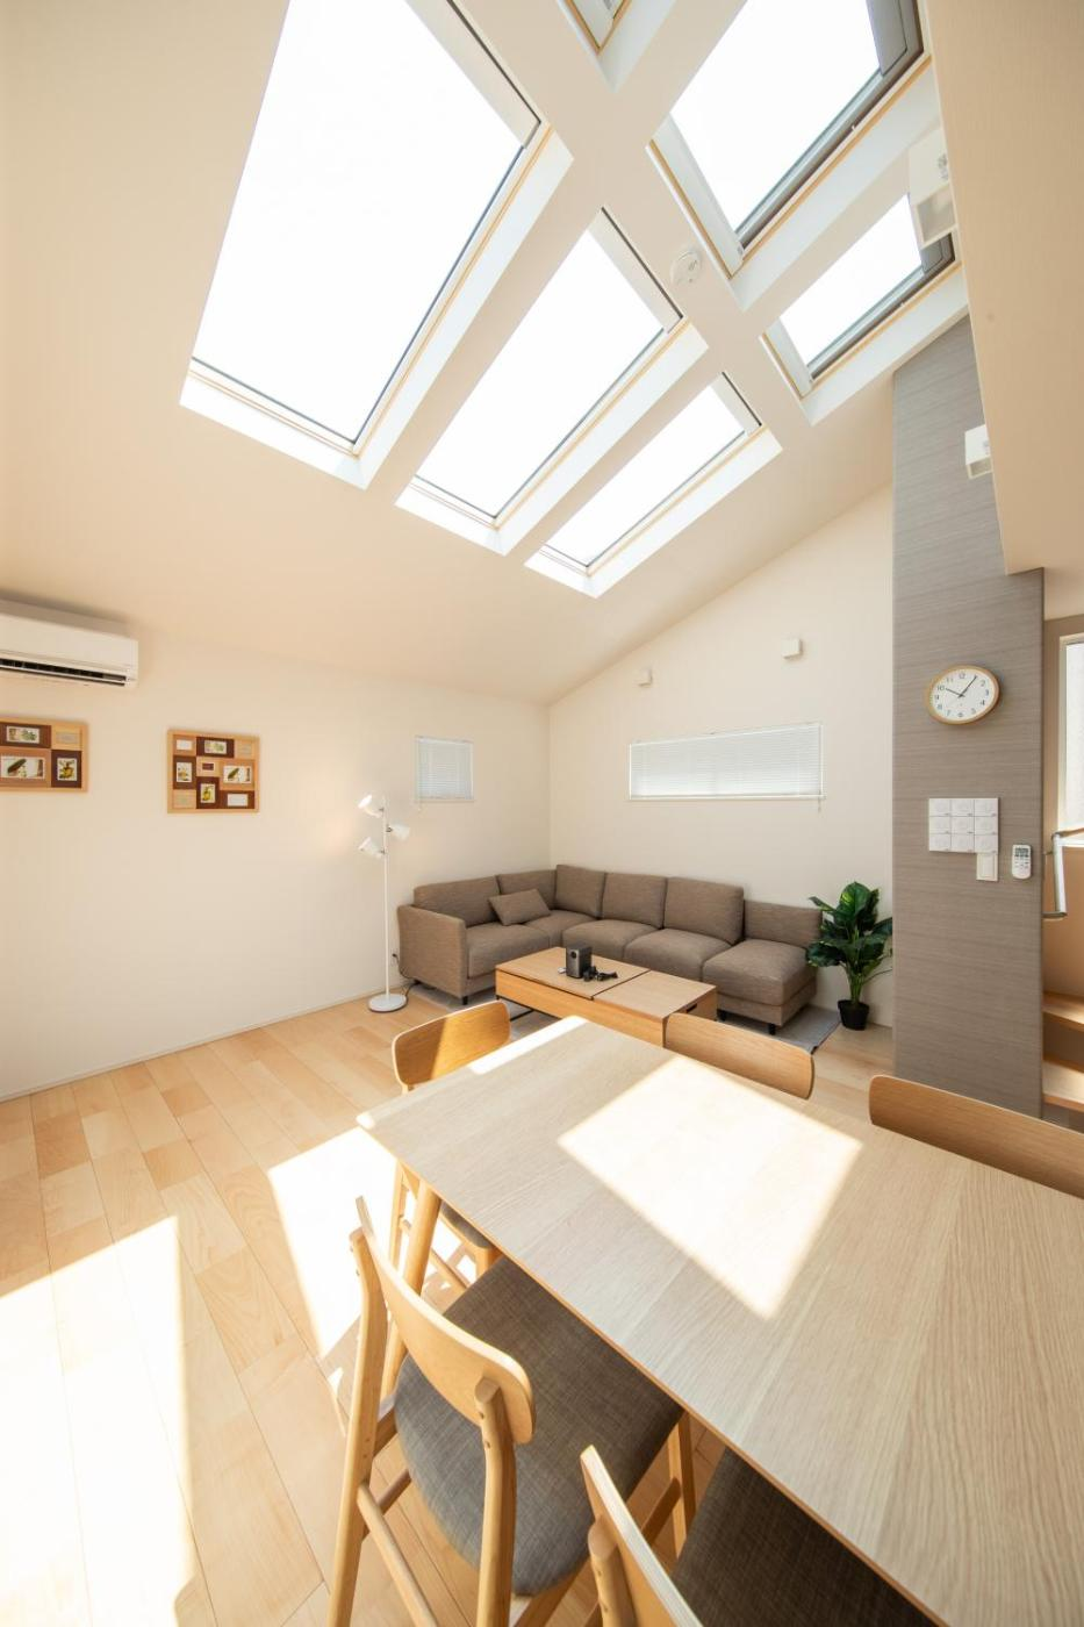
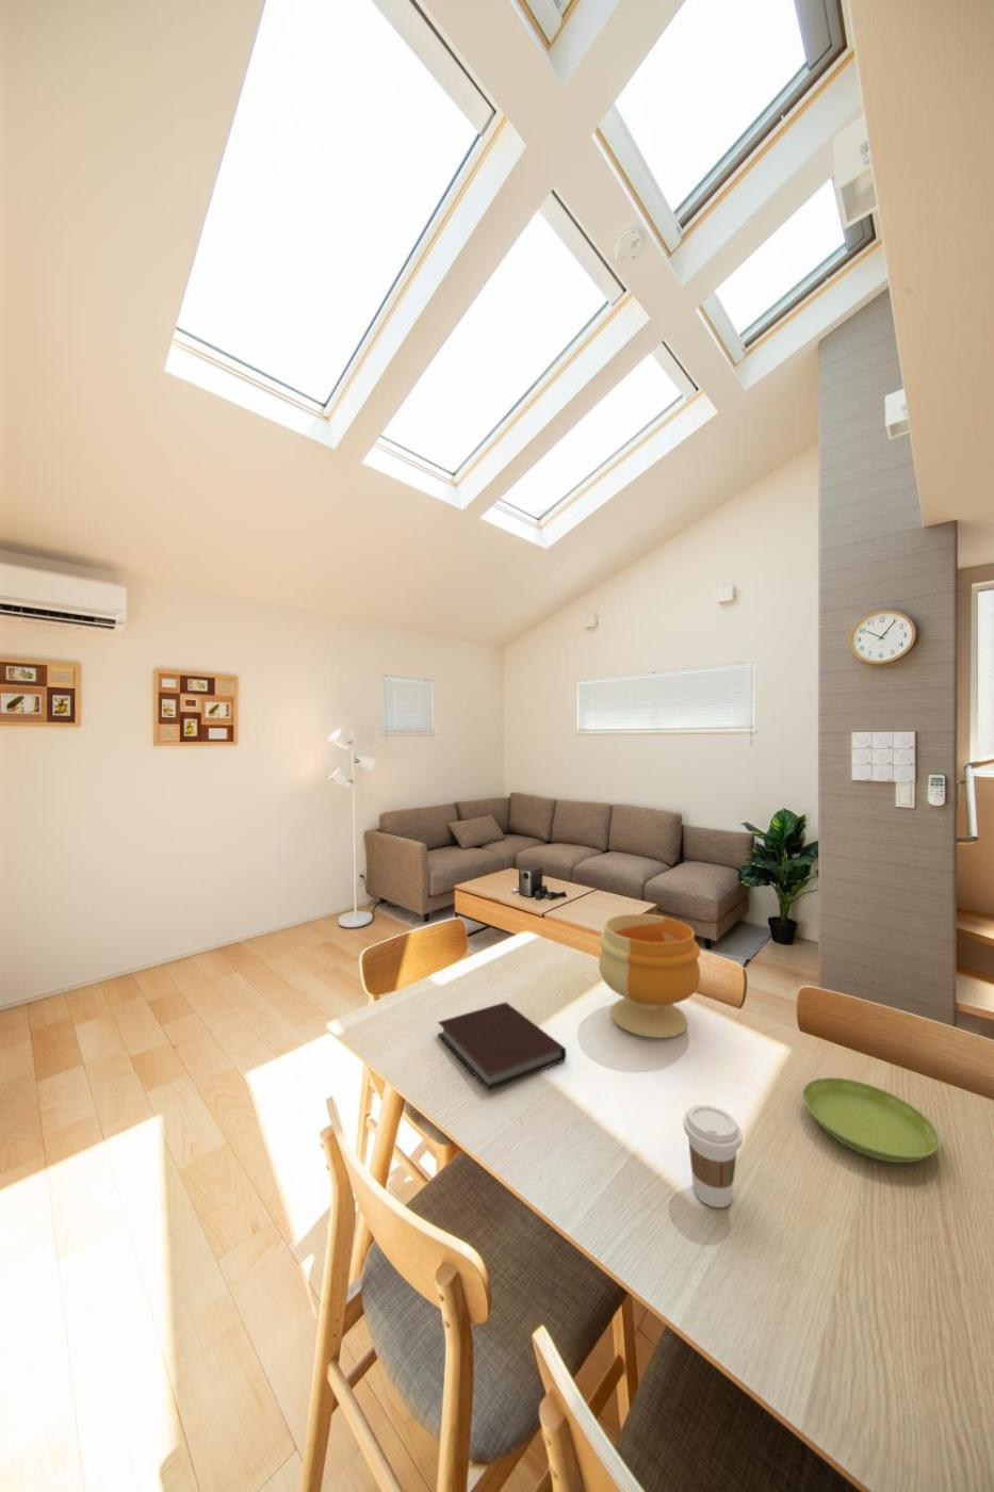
+ footed bowl [598,912,701,1039]
+ notebook [437,1002,567,1092]
+ saucer [801,1076,941,1164]
+ coffee cup [683,1104,742,1208]
